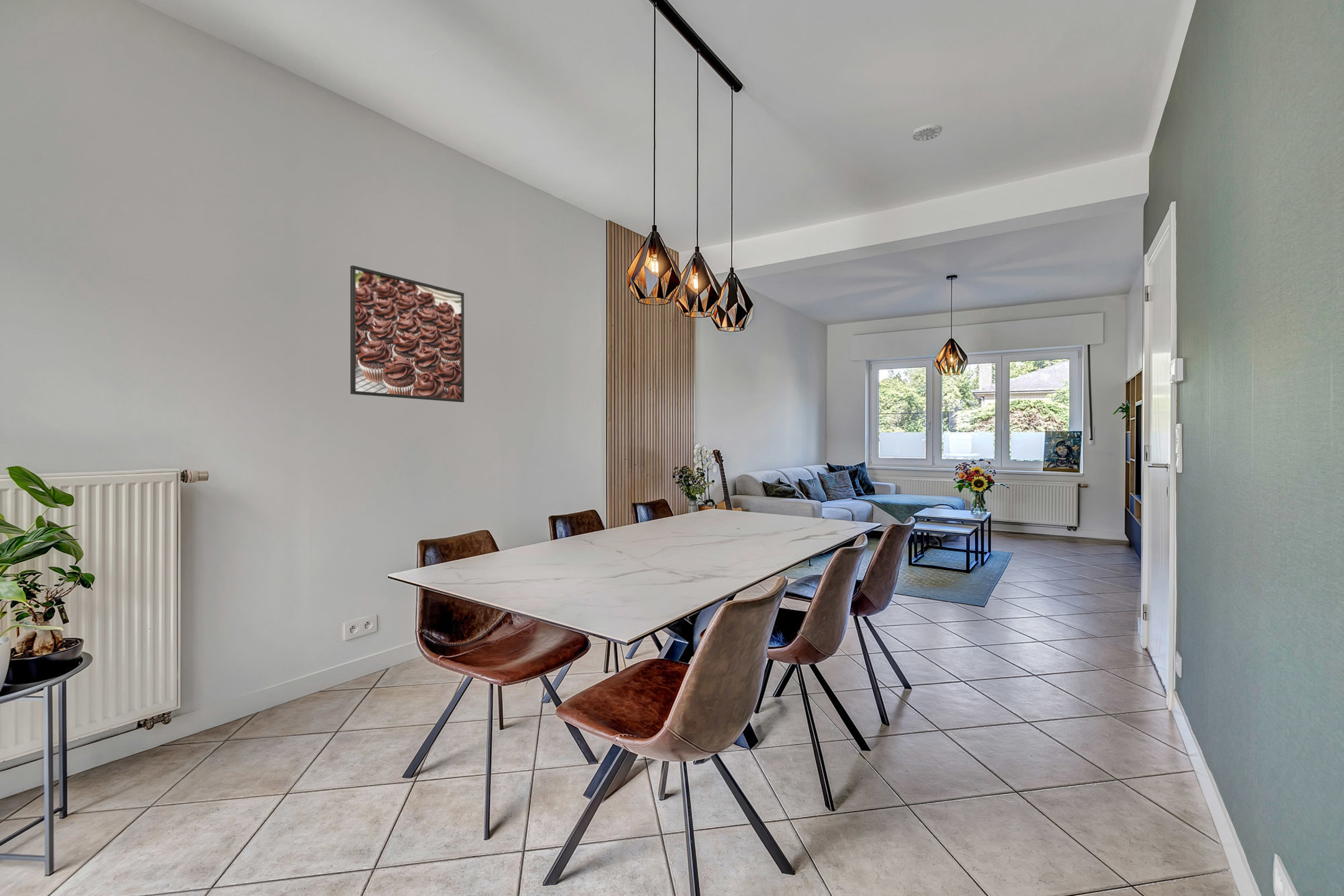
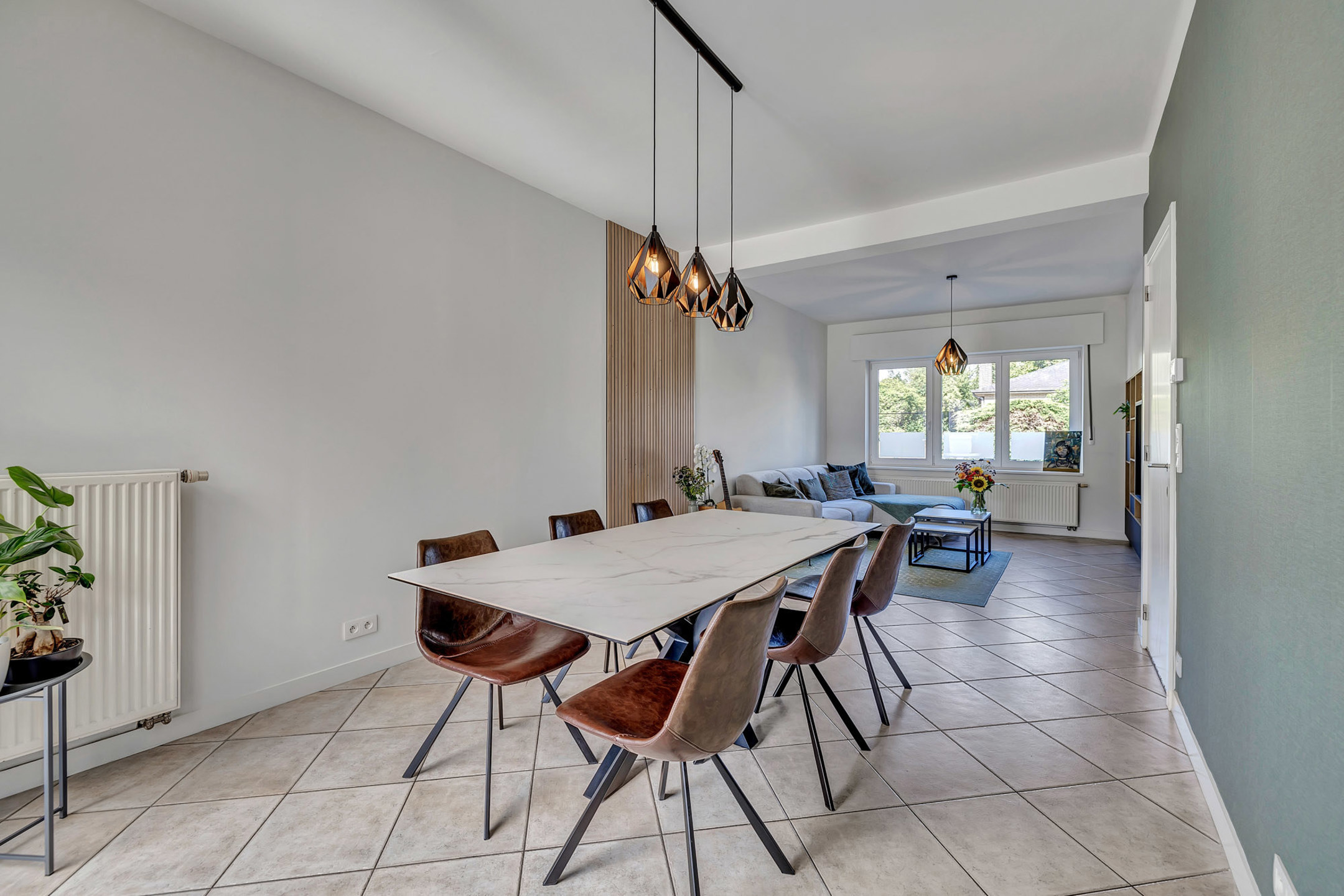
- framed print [350,265,465,403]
- smoke detector [912,124,943,141]
